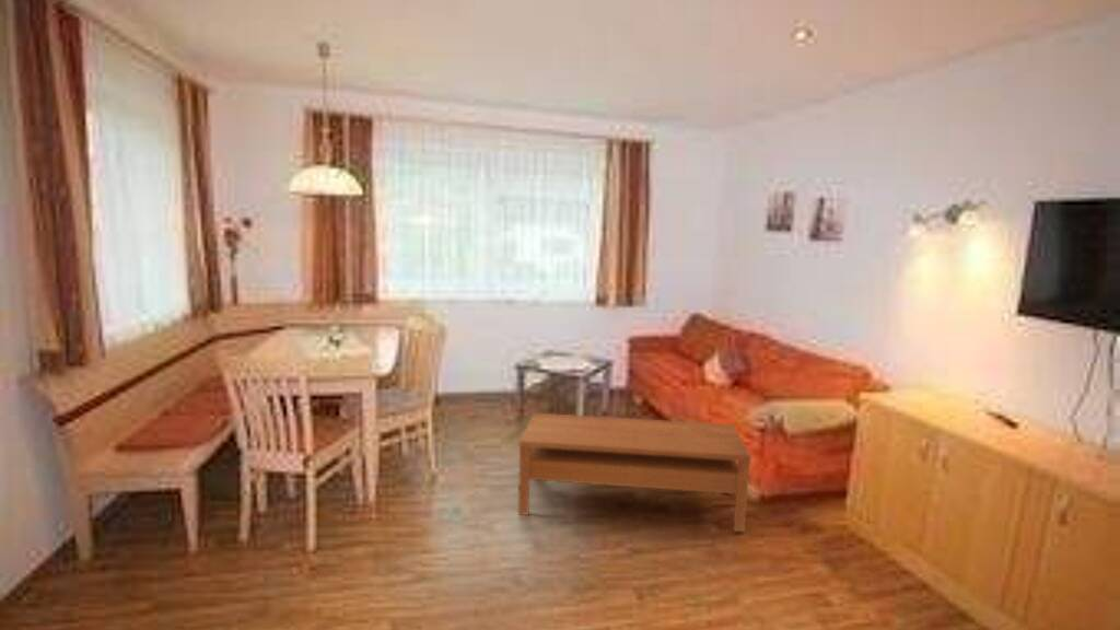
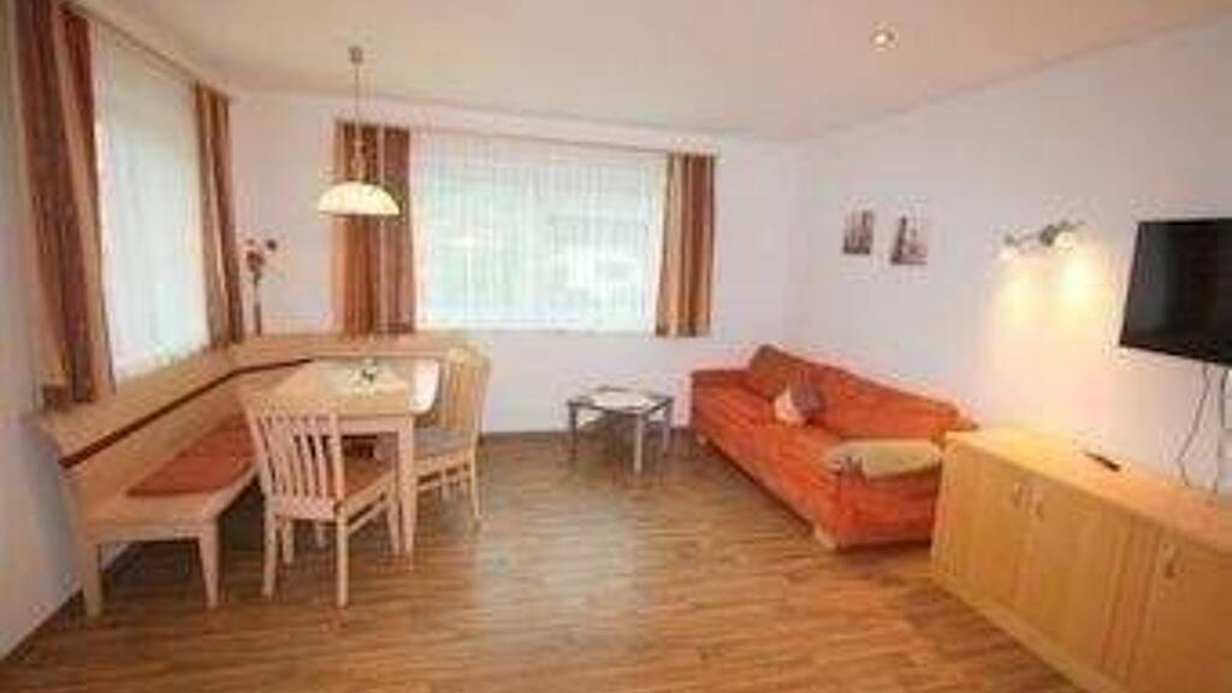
- coffee table [517,411,752,533]
